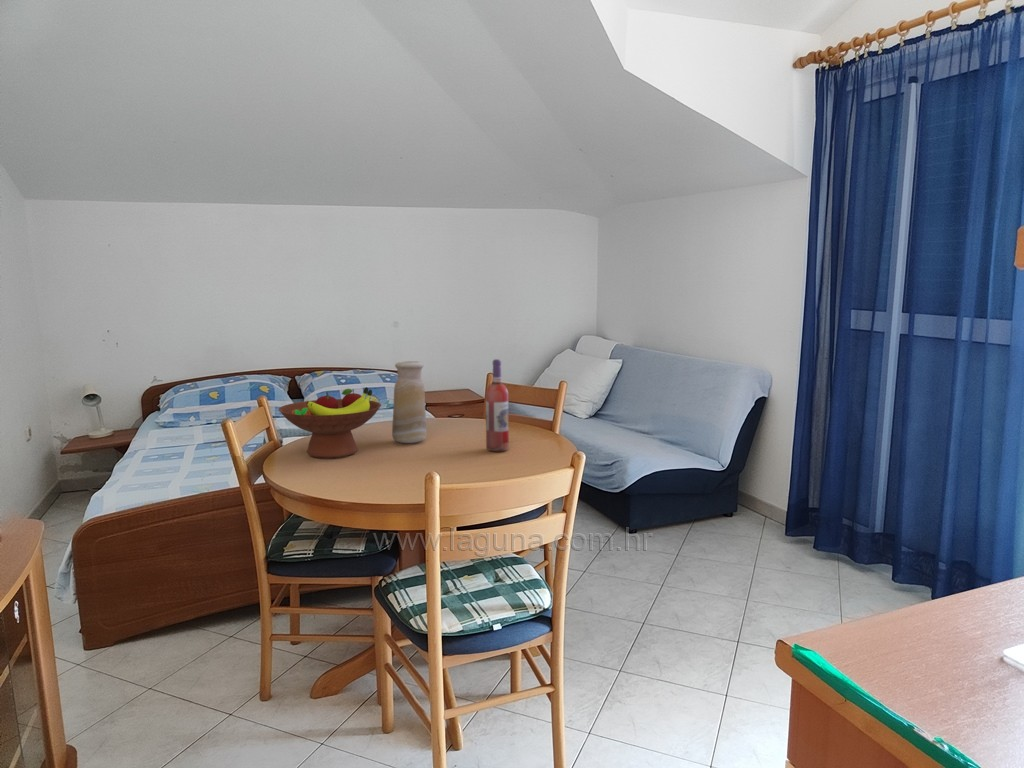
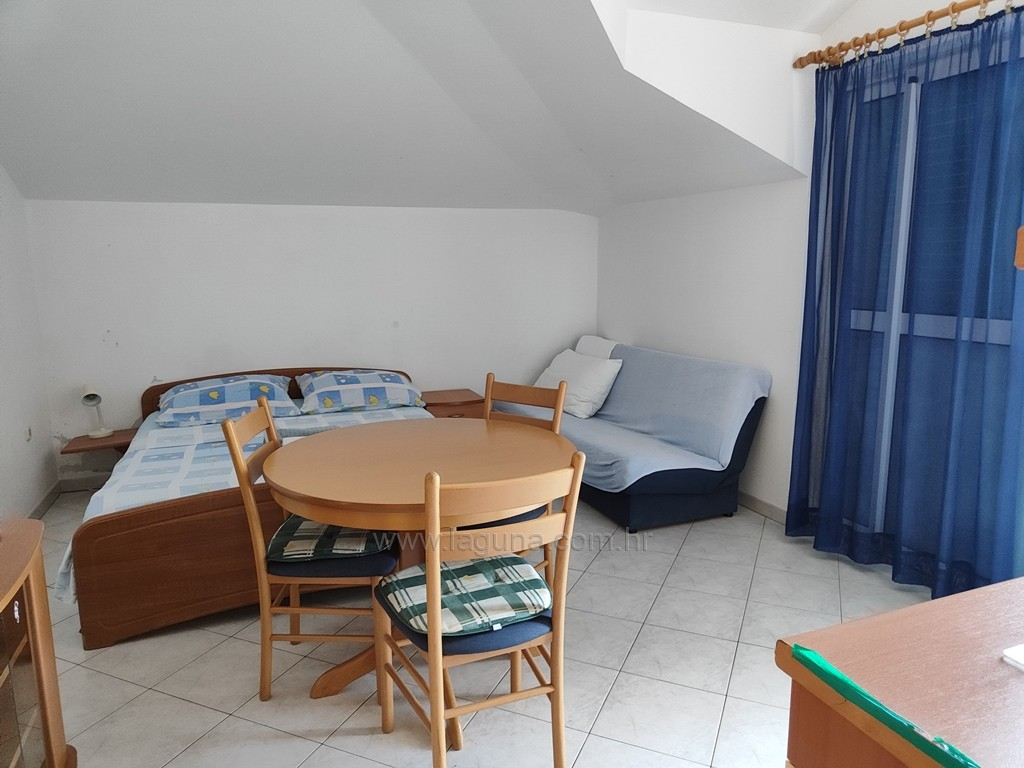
- fruit bowl [277,386,382,459]
- vase [391,360,427,444]
- wine bottle [485,358,510,452]
